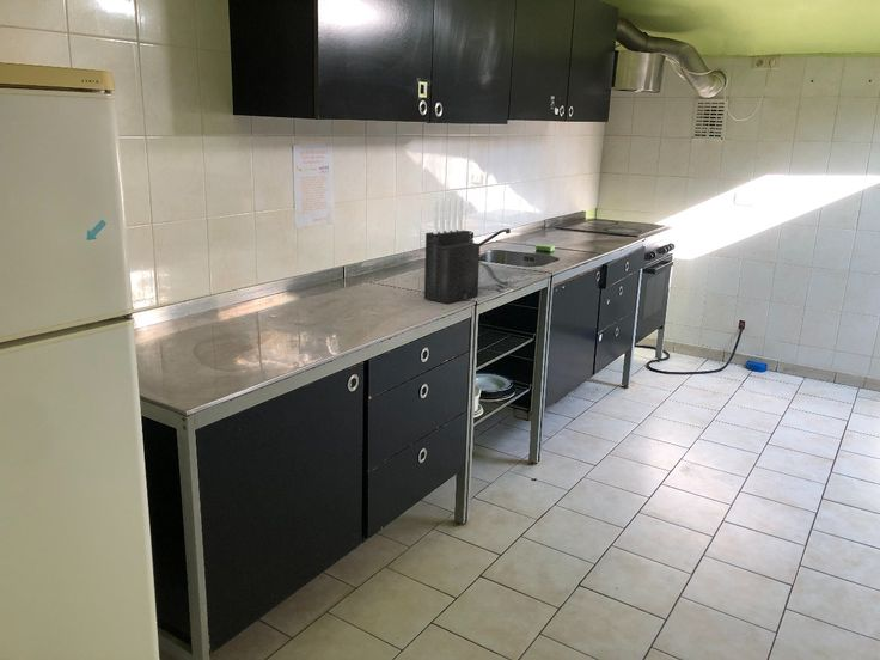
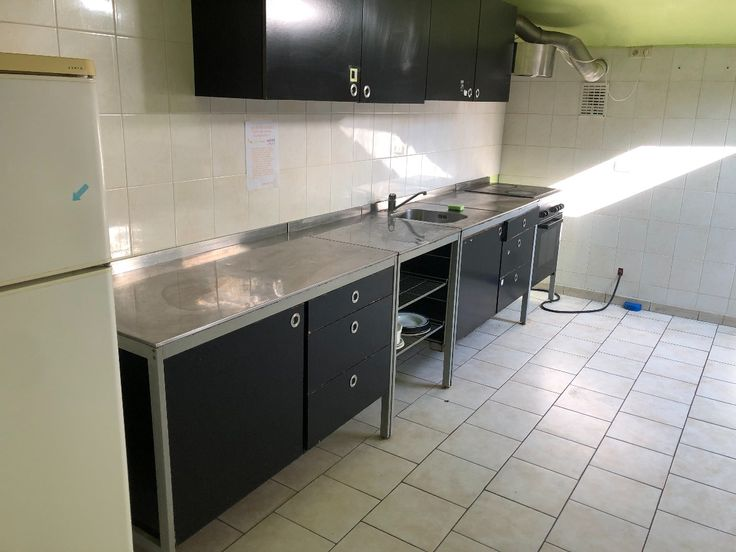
- knife block [423,196,481,305]
